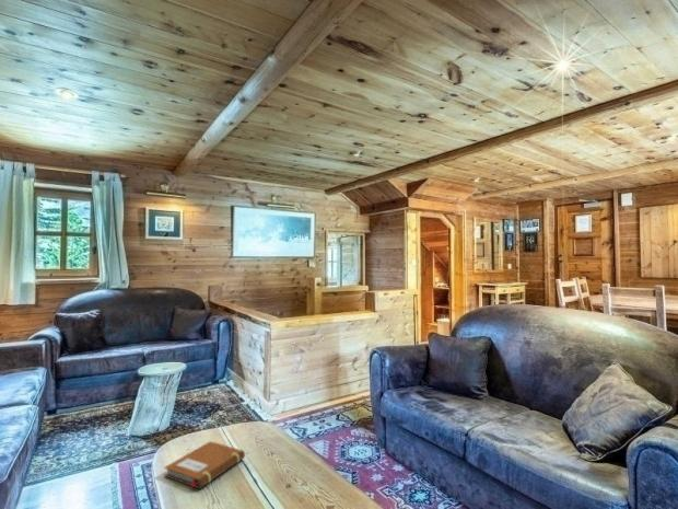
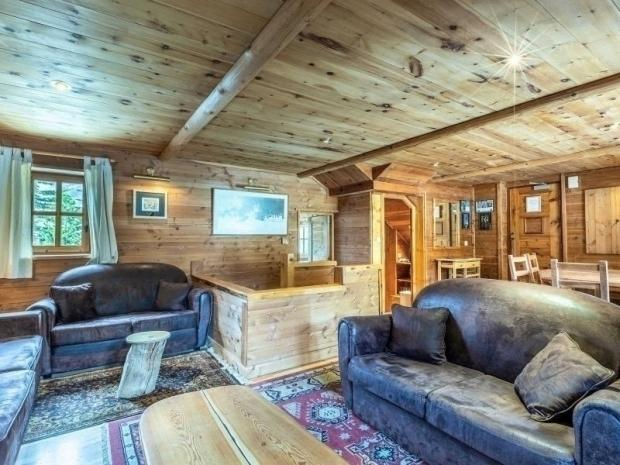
- notebook [163,440,246,489]
